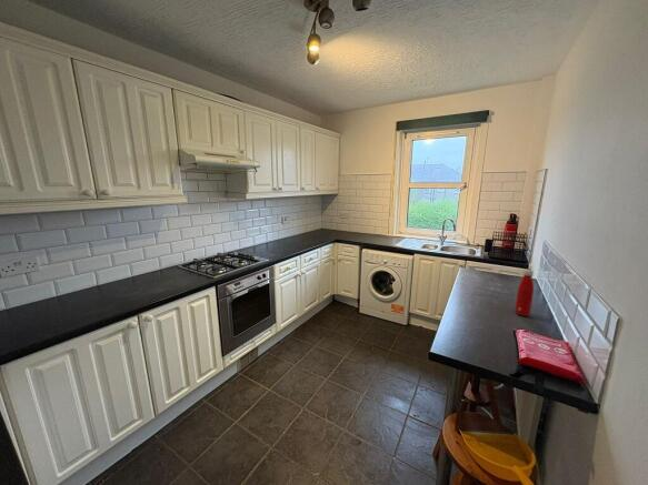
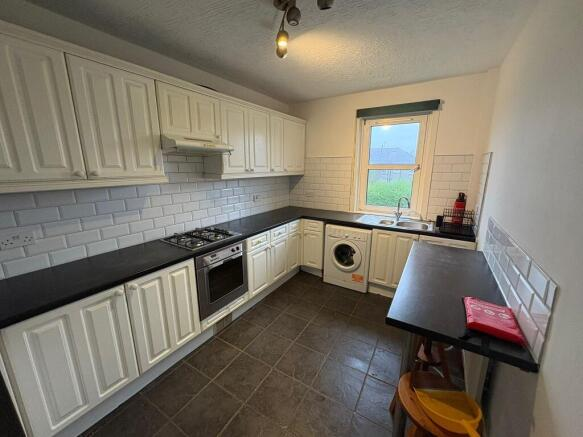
- bottle [514,269,535,317]
